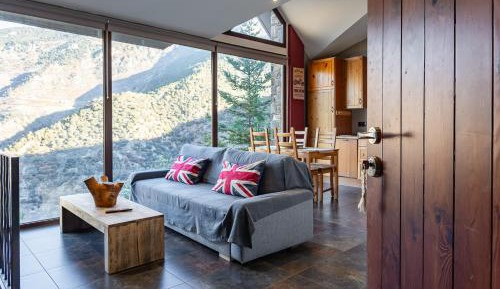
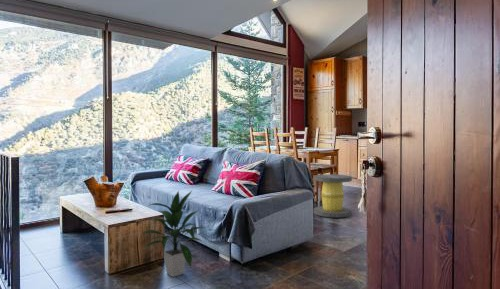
+ indoor plant [137,190,204,278]
+ stool [313,173,353,219]
